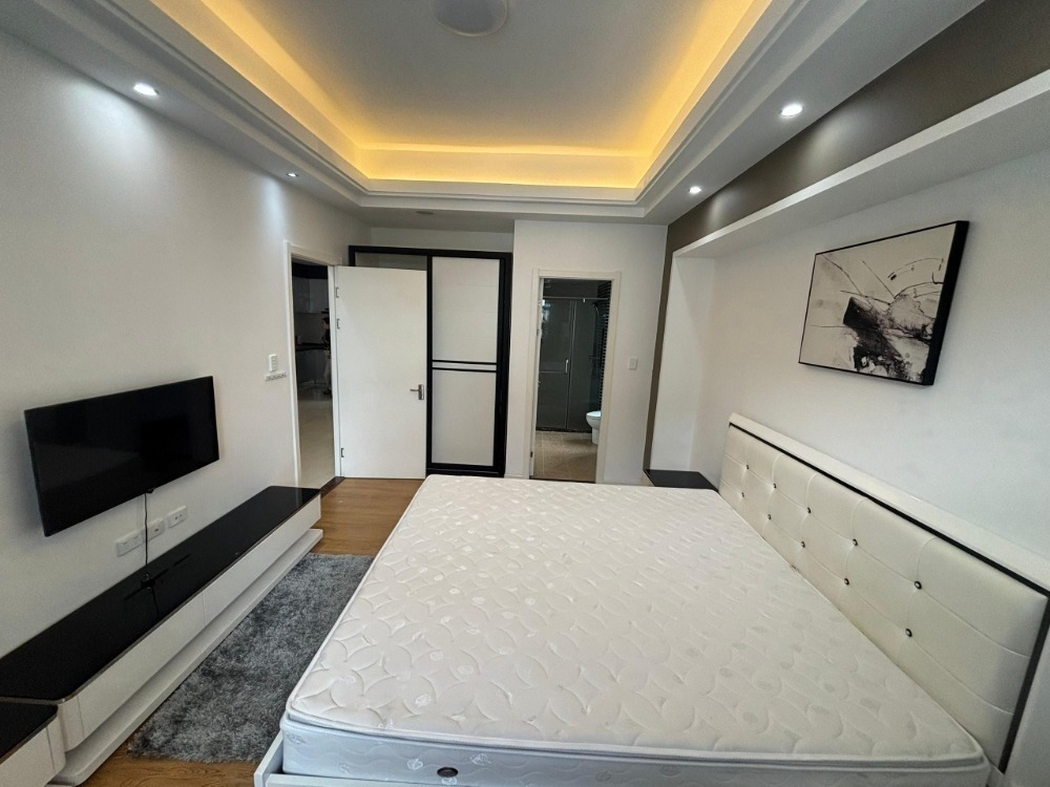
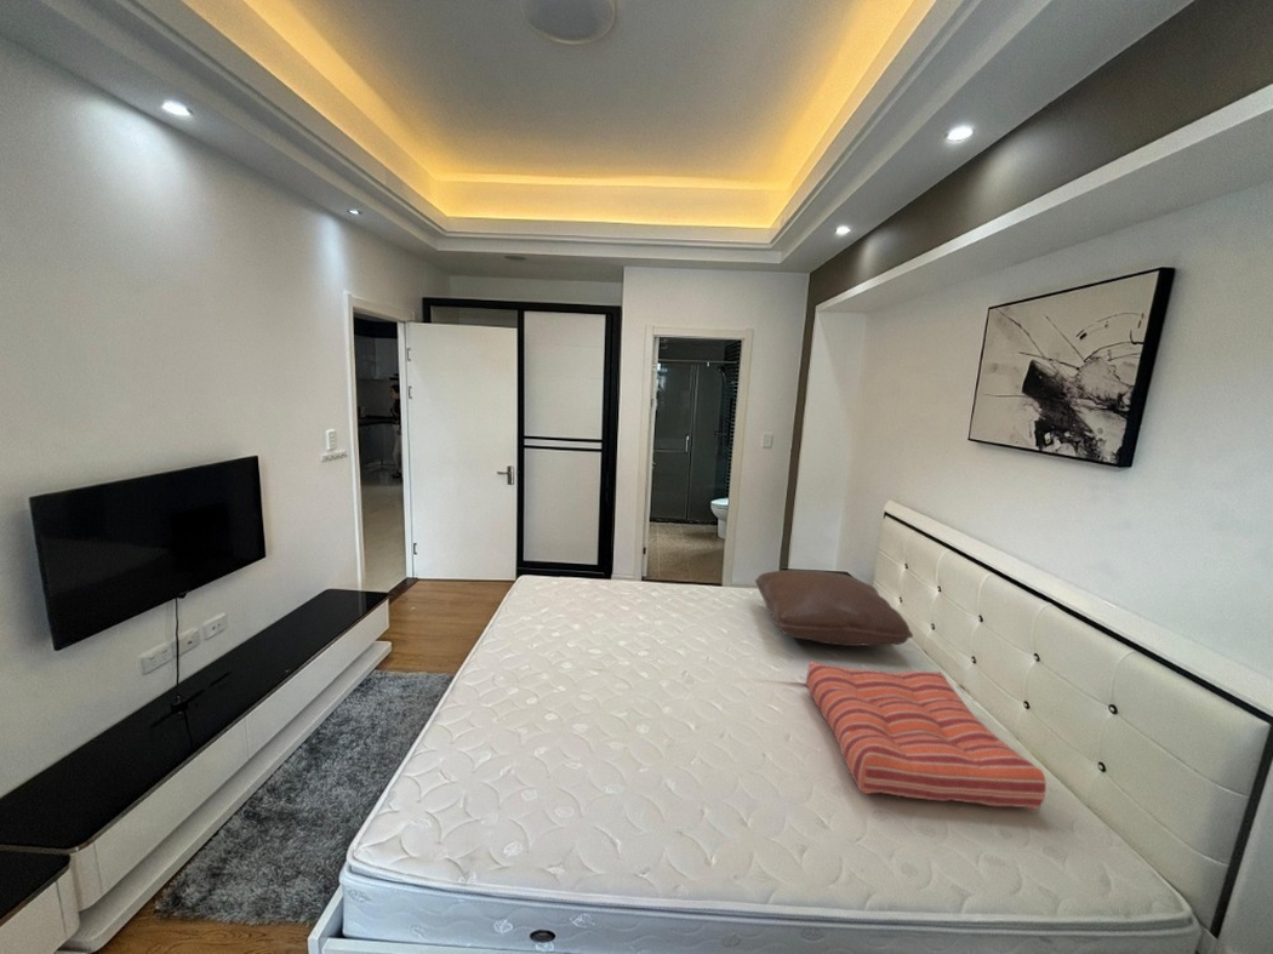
+ pillow [754,569,914,647]
+ seat cushion [805,661,1047,811]
